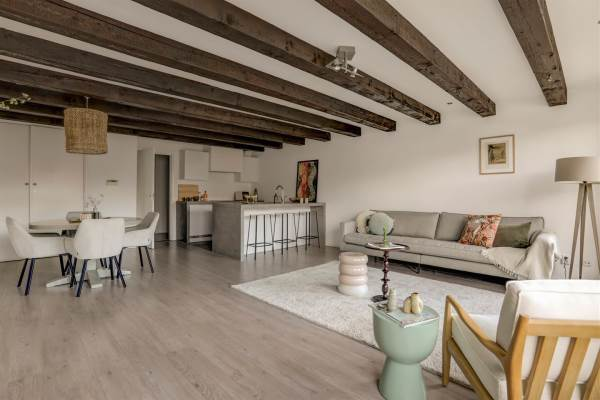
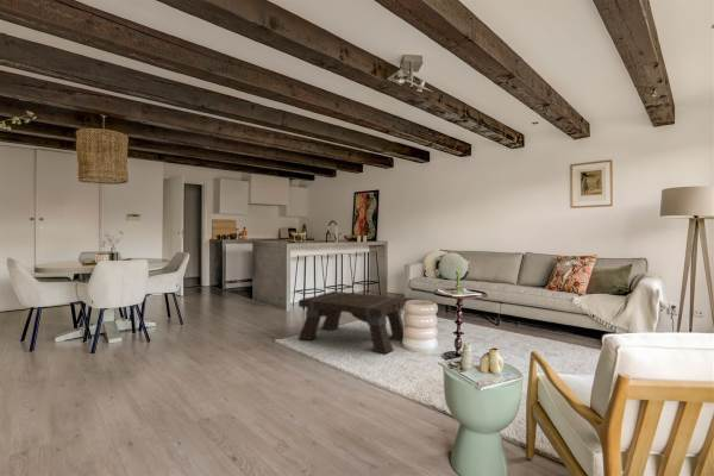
+ coffee table [298,290,409,355]
